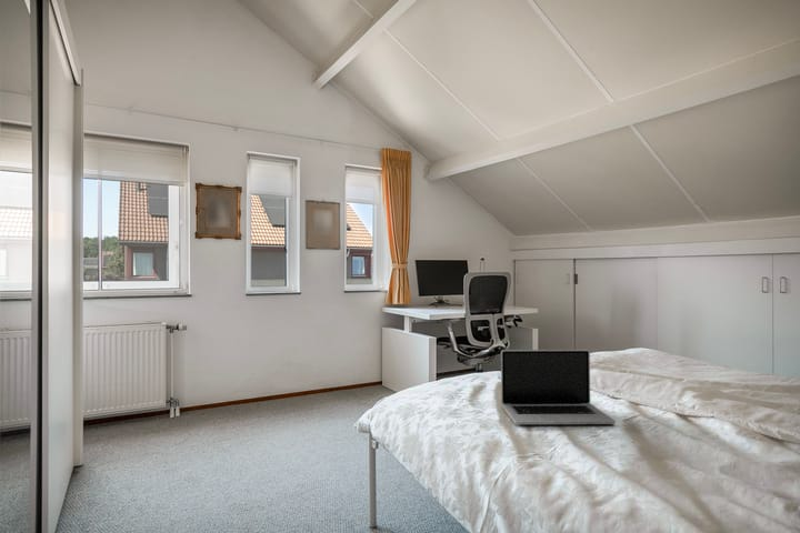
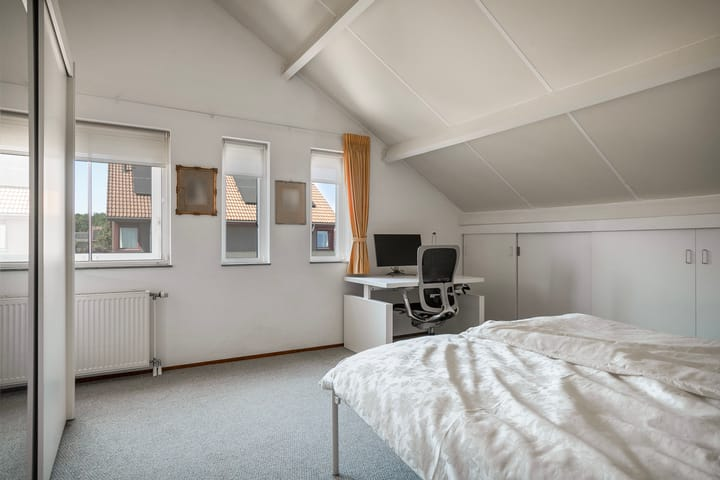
- laptop [500,349,617,425]
